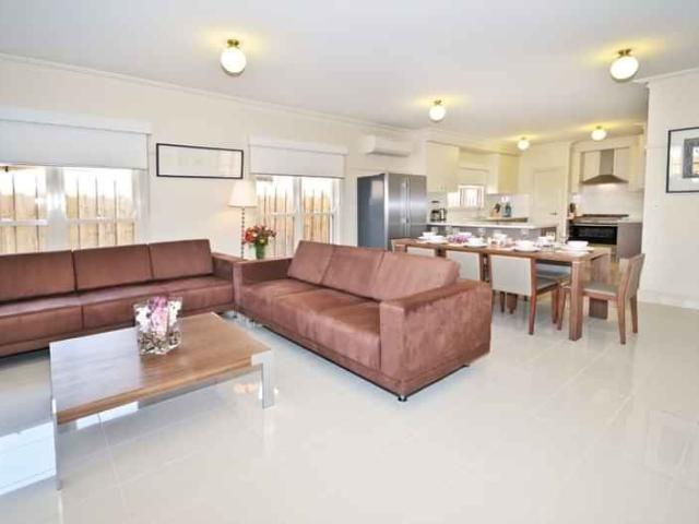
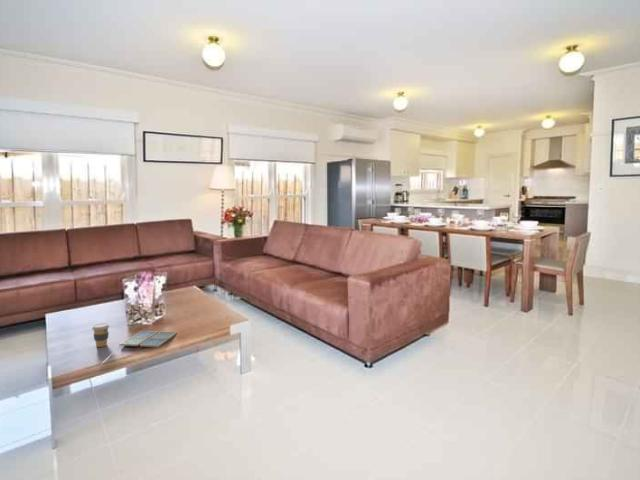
+ drink coaster [118,330,178,348]
+ coffee cup [91,322,110,348]
